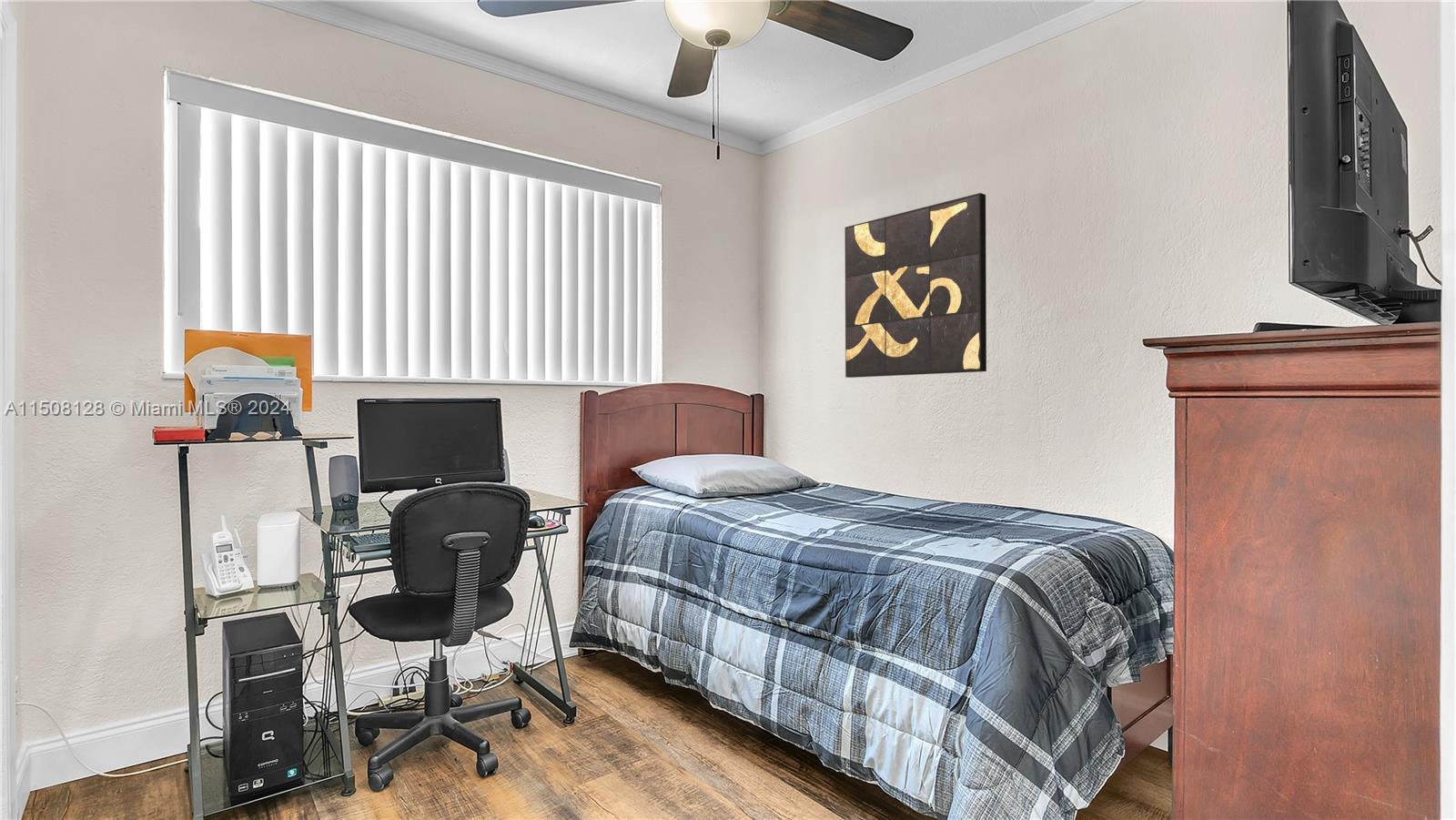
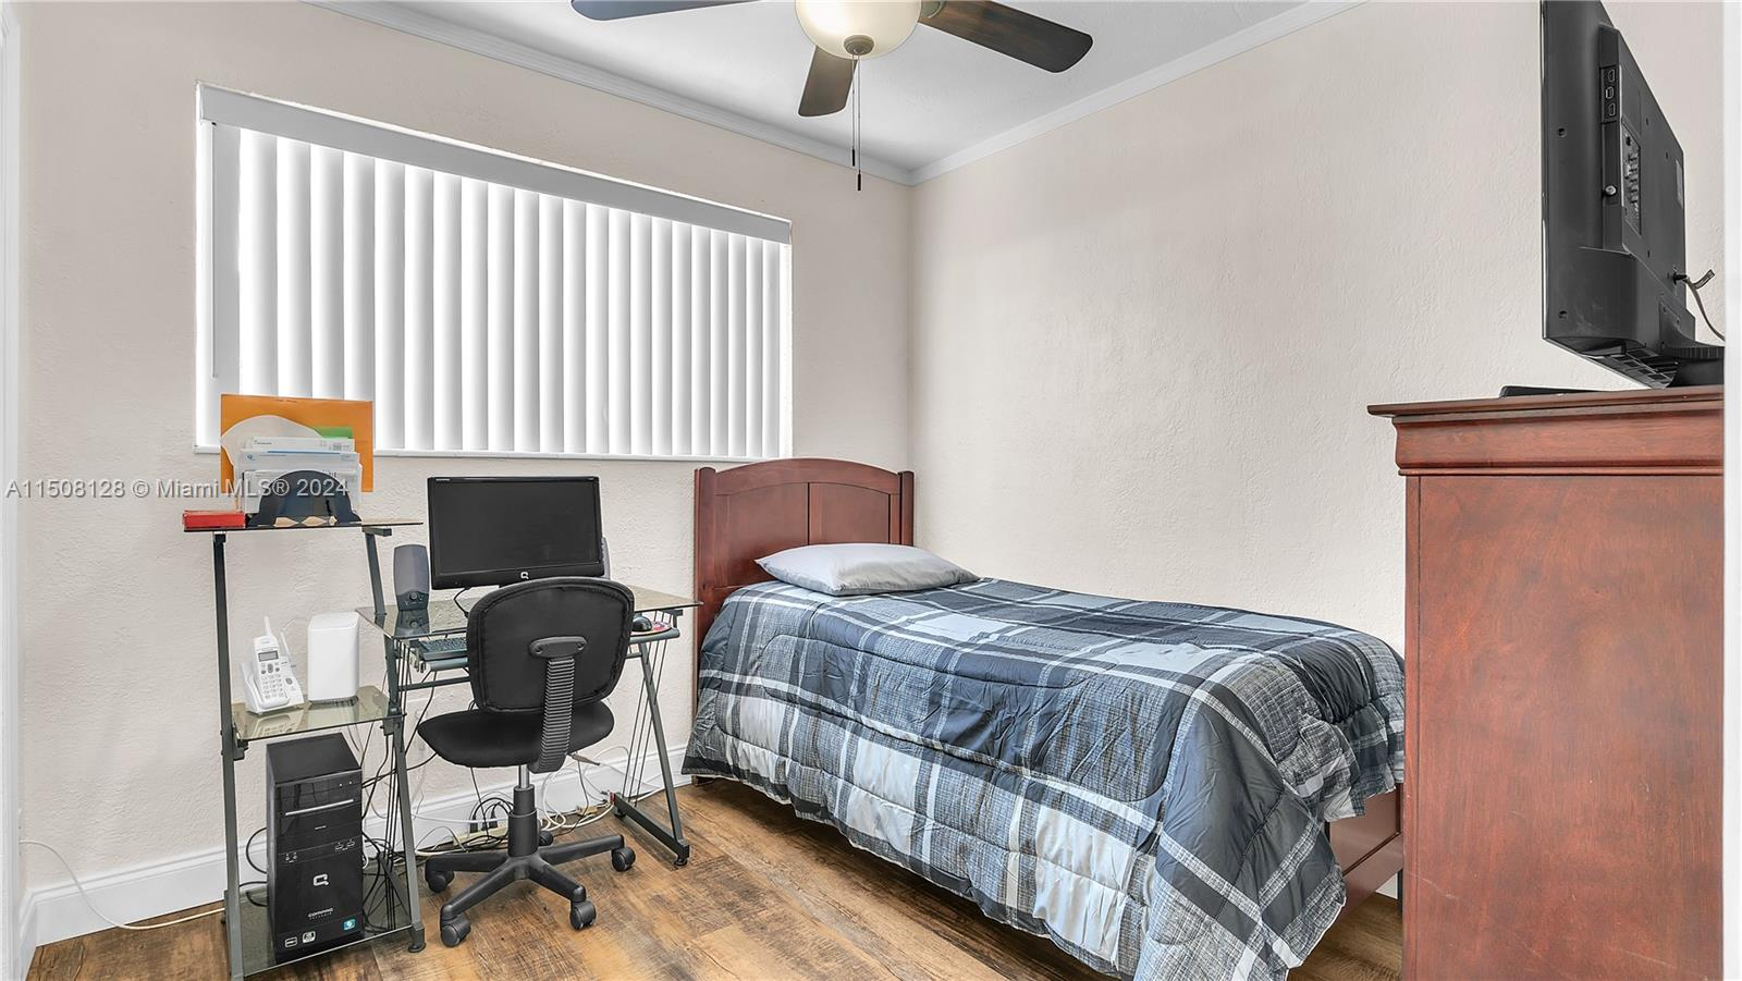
- wall art [844,192,987,379]
